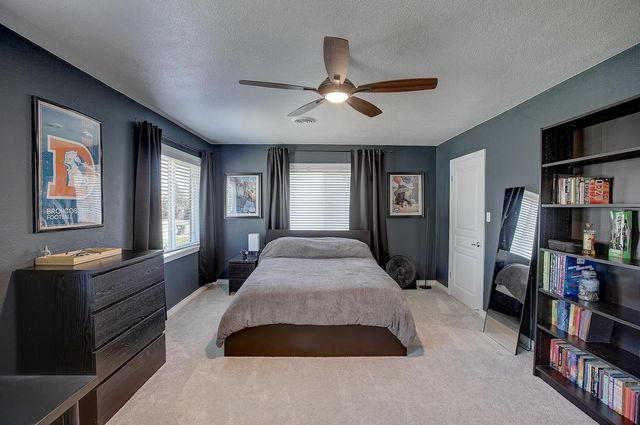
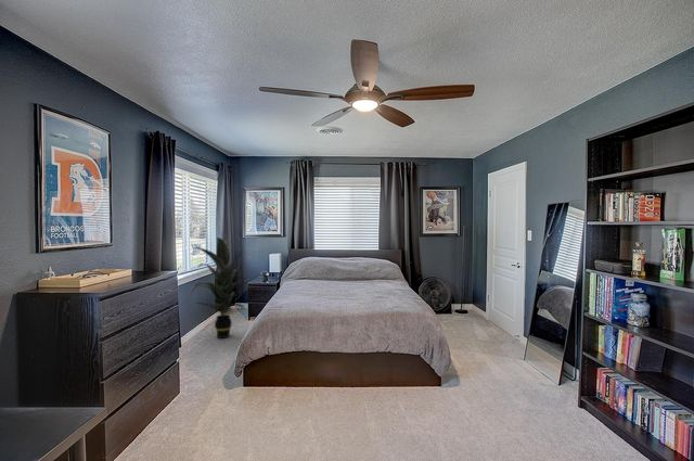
+ indoor plant [191,236,247,340]
